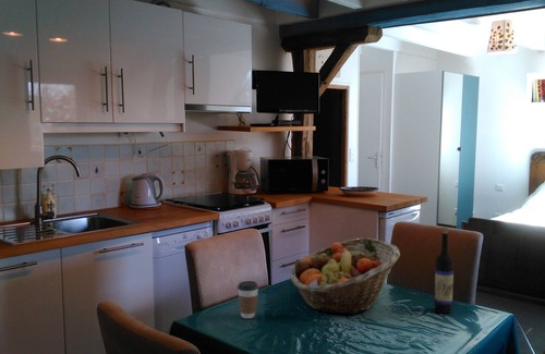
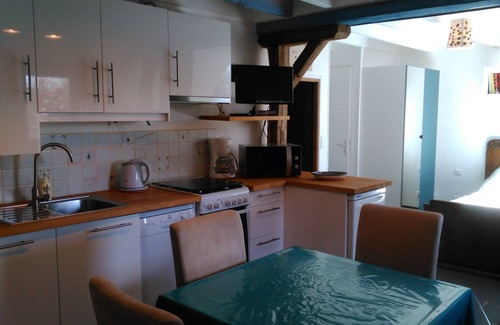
- fruit basket [289,236,401,316]
- wine bottle [433,227,455,315]
- coffee cup [237,280,259,319]
